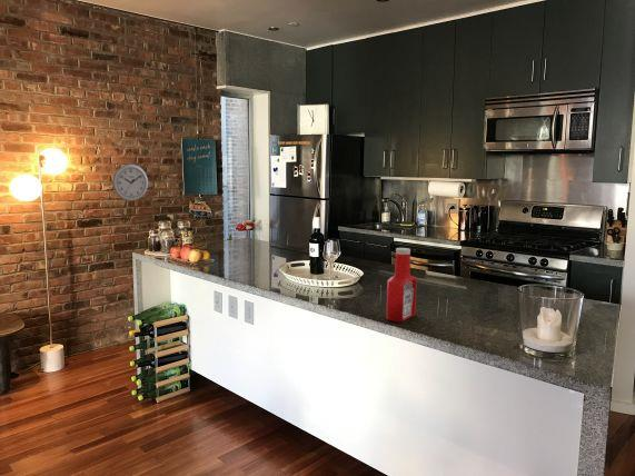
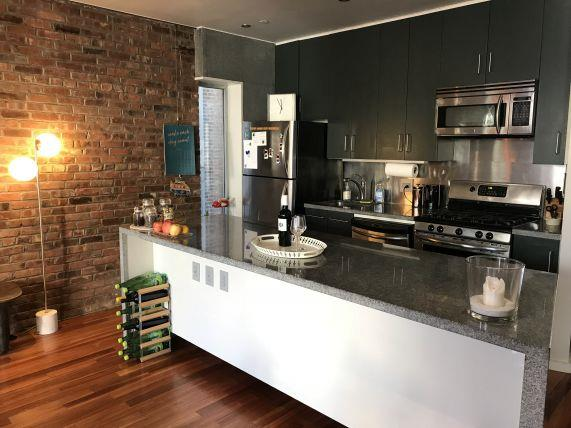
- soap bottle [385,247,418,324]
- wall clock [111,163,149,202]
